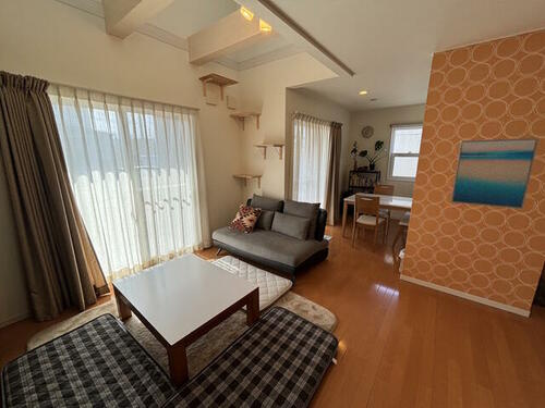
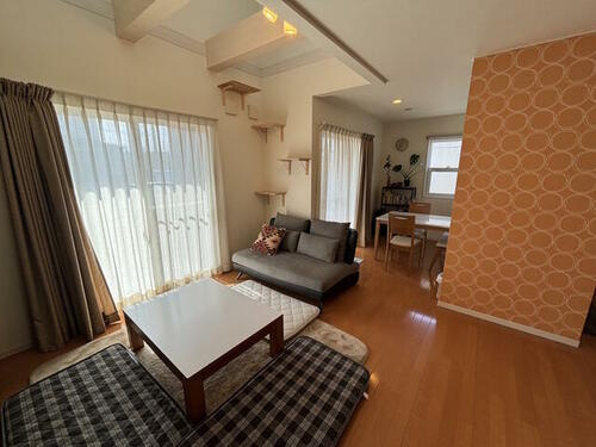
- wall art [450,137,540,210]
